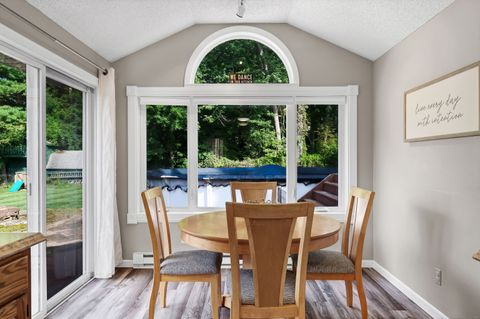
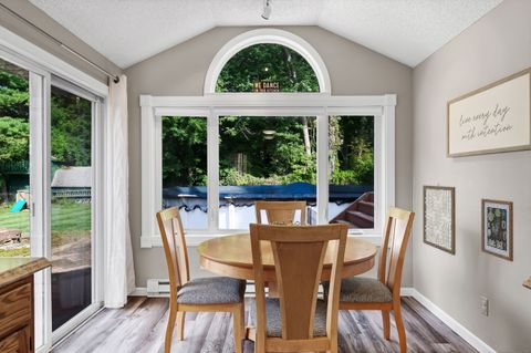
+ wall art [480,198,514,262]
+ wall art [421,183,457,257]
